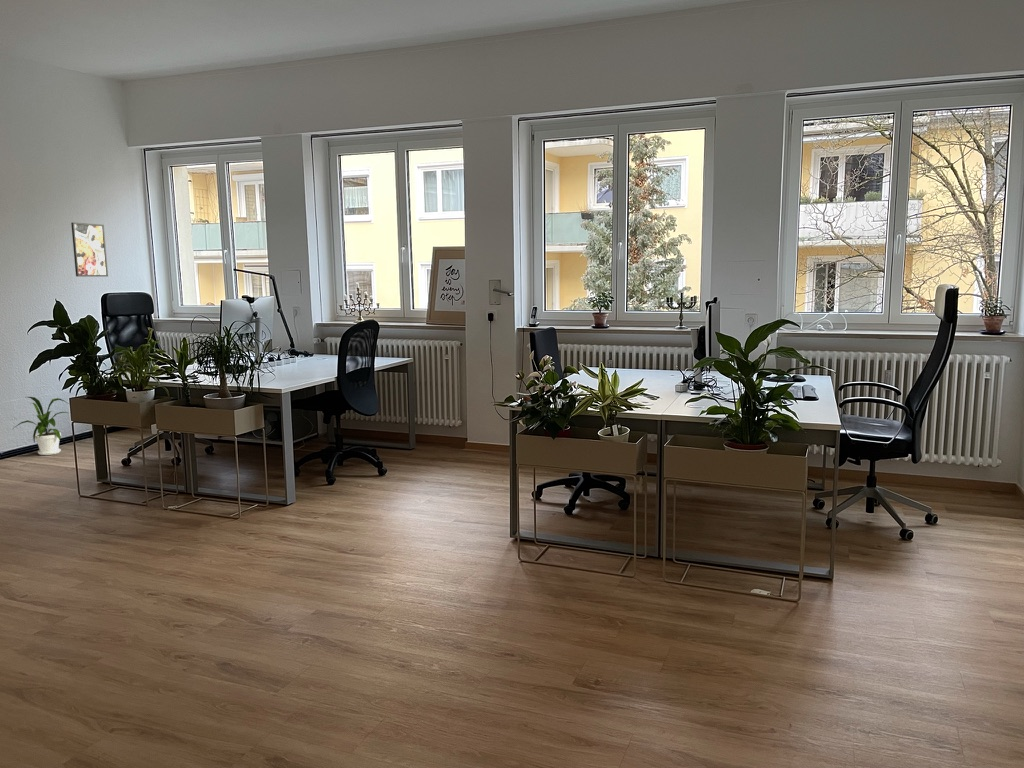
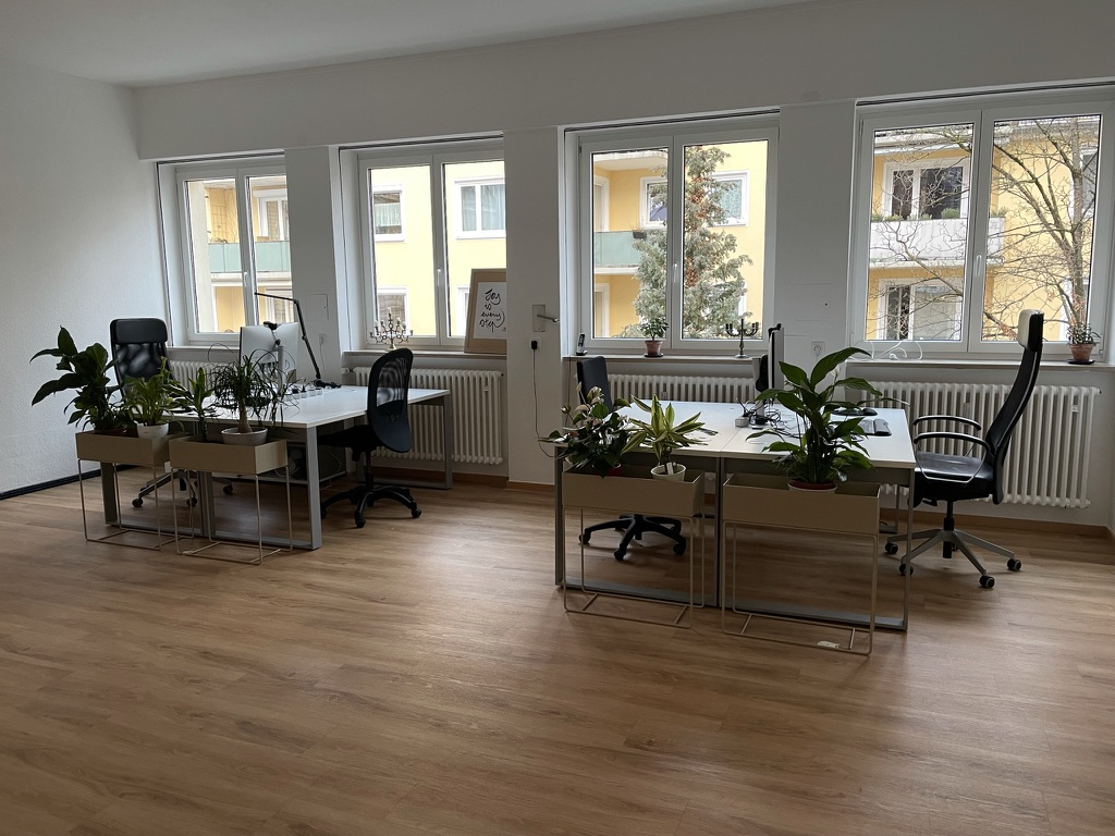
- house plant [13,396,70,456]
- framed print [70,222,109,278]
